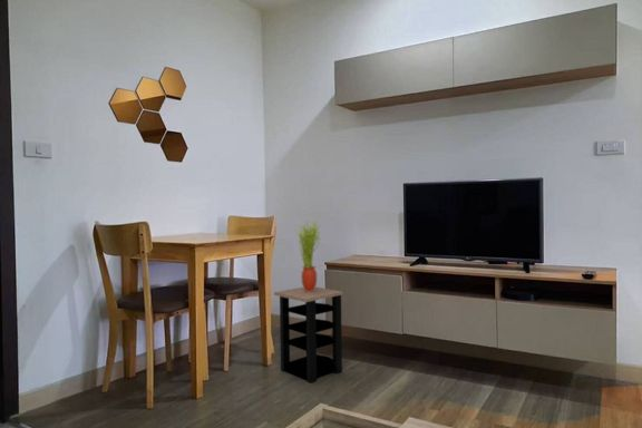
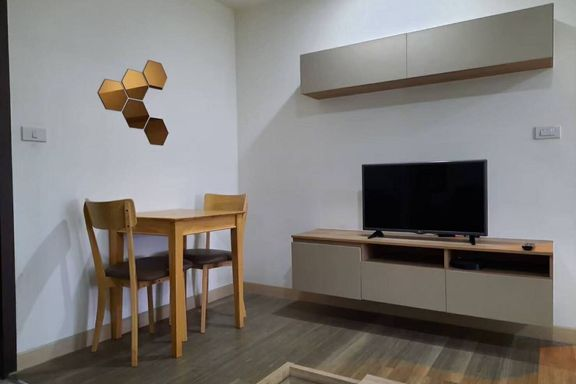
- side table [273,285,344,385]
- potted plant [293,218,321,292]
